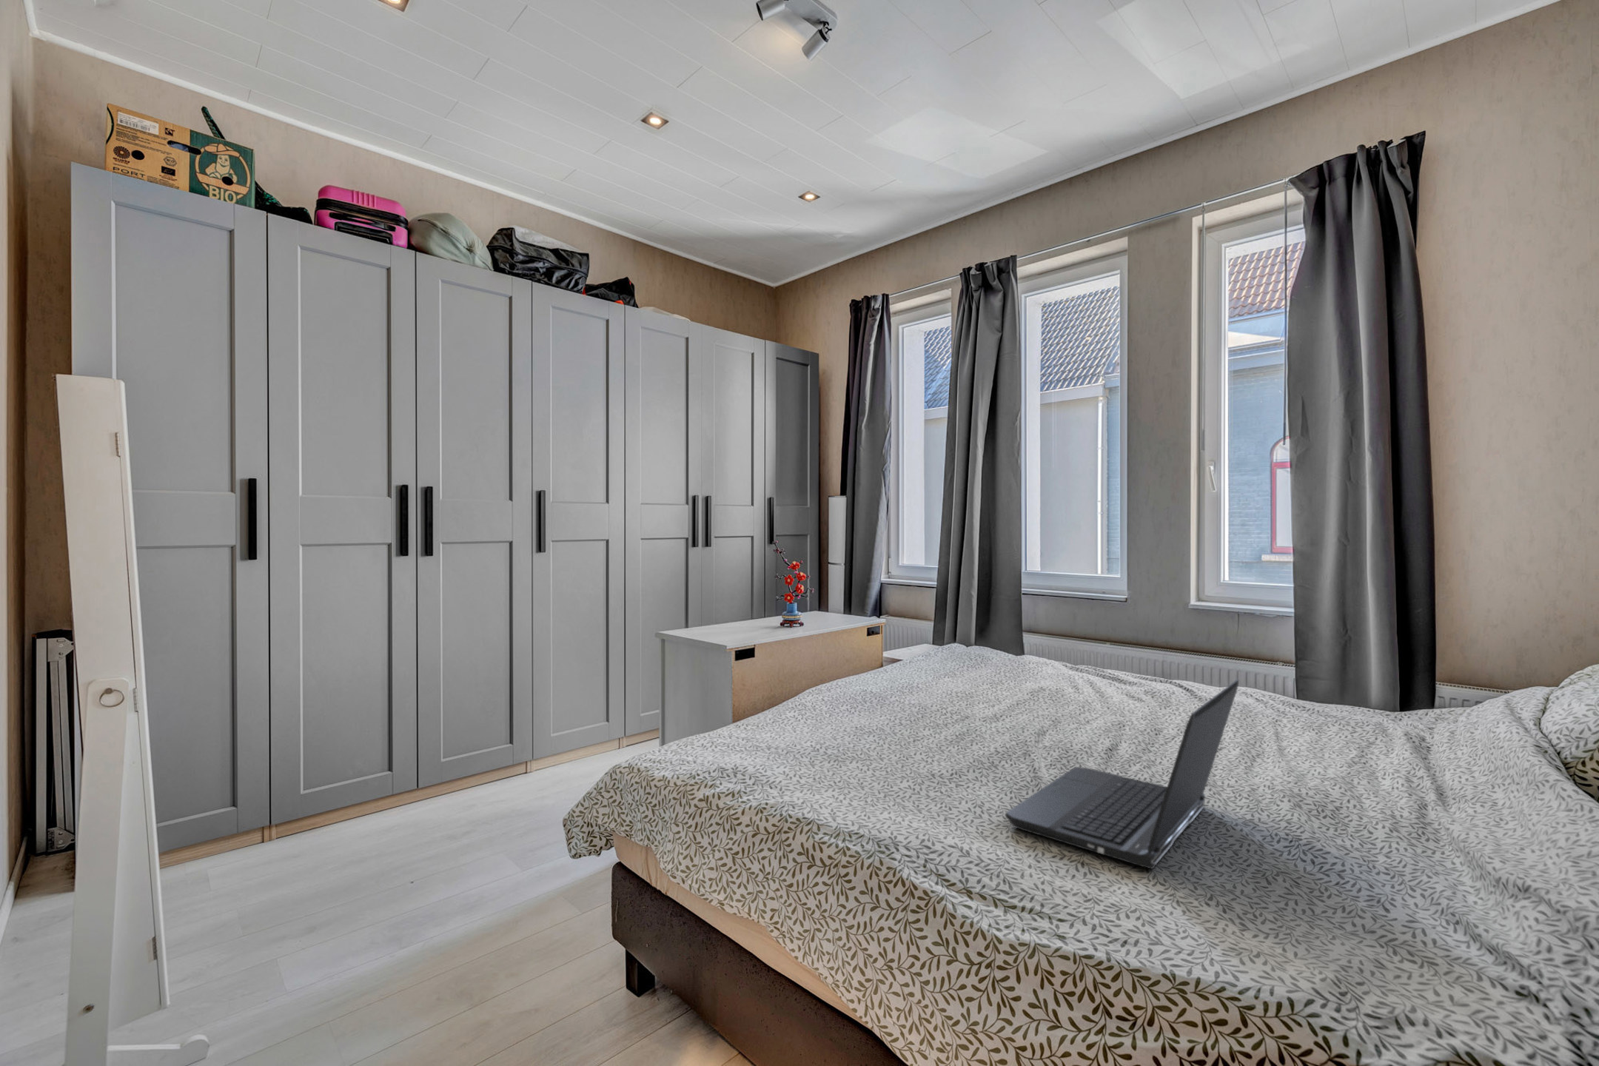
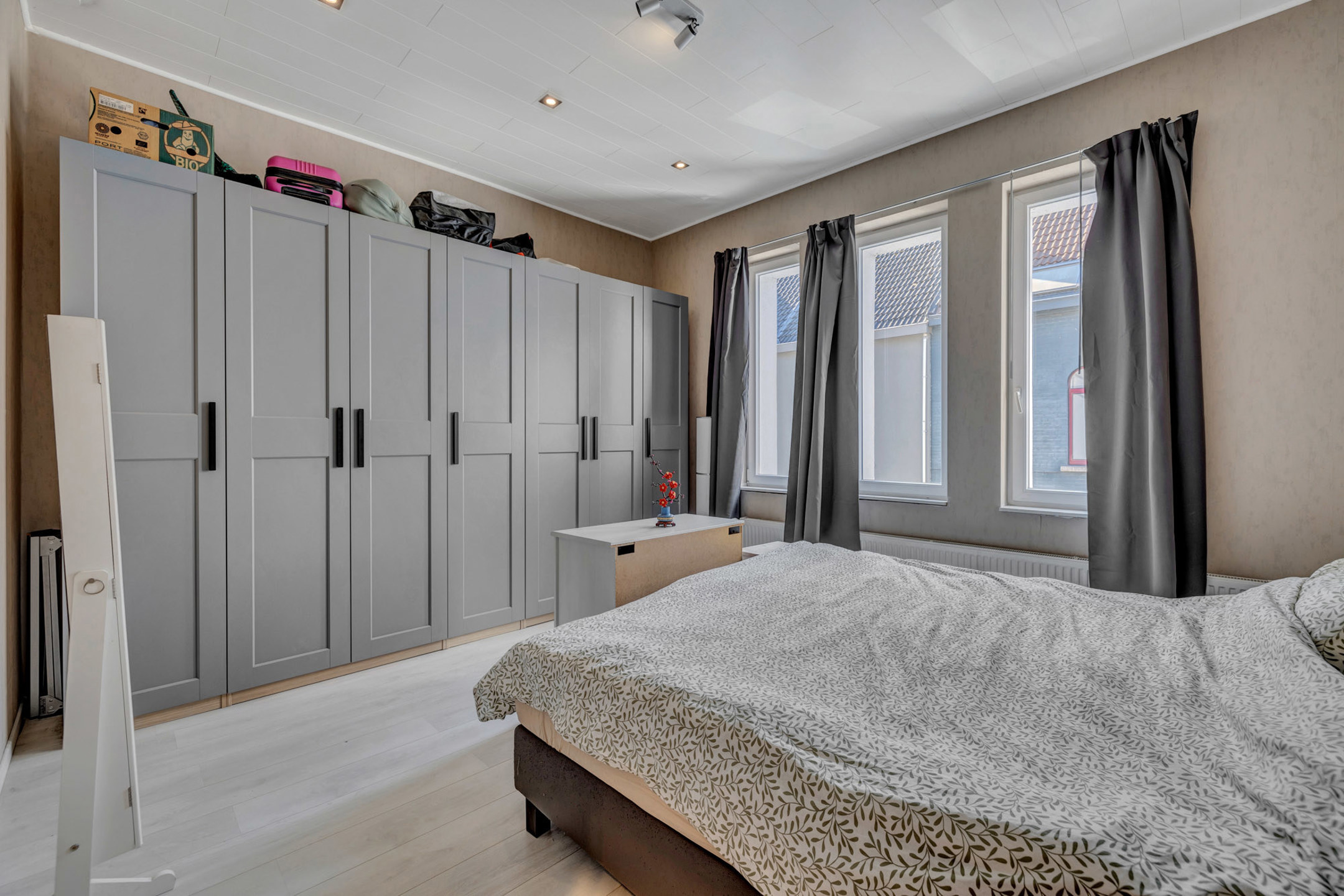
- laptop computer [1004,678,1240,870]
